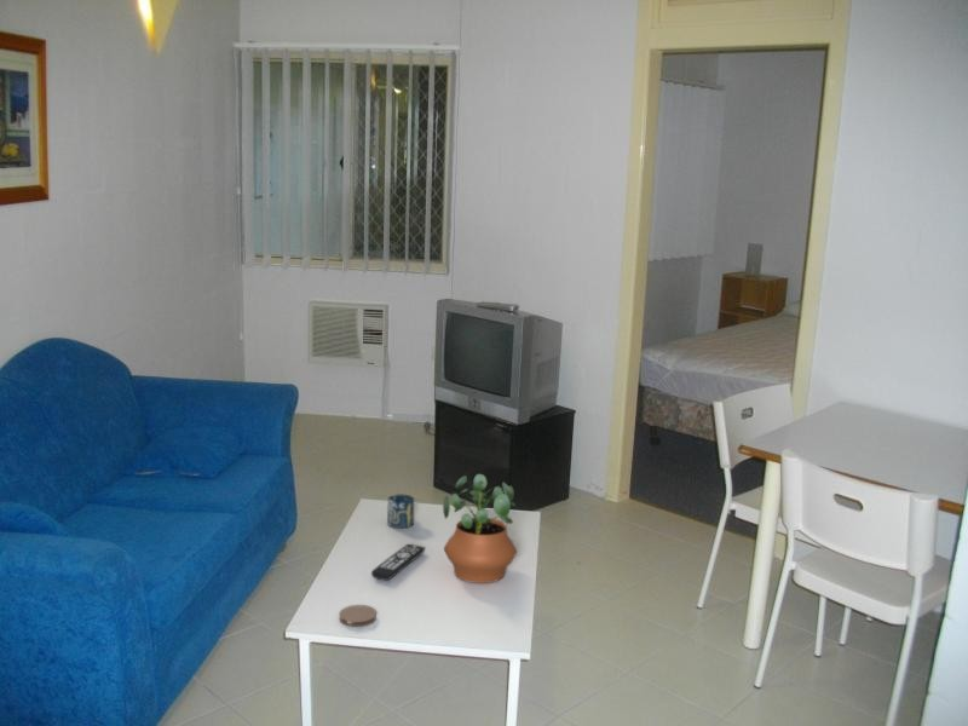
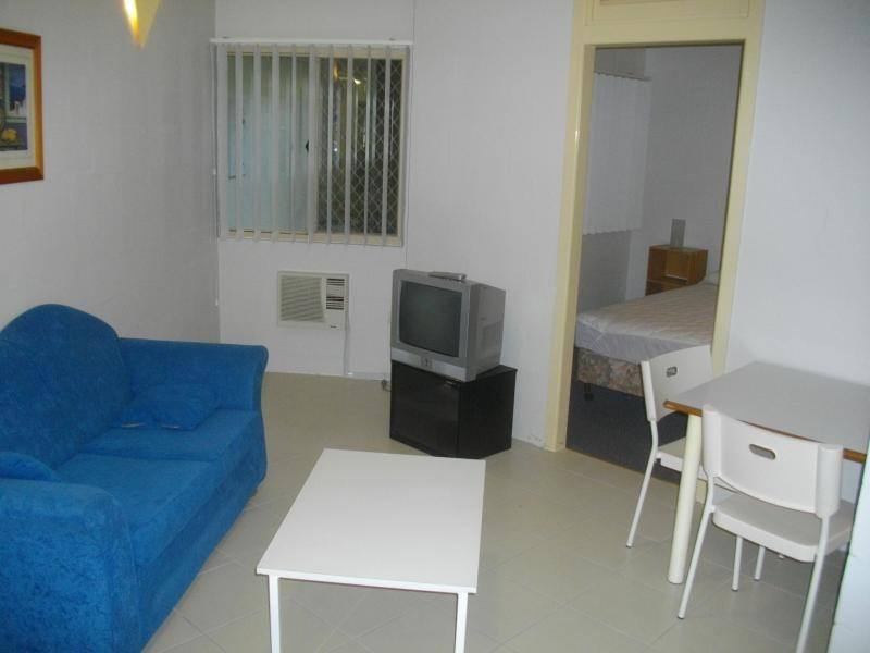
- cup [386,494,415,529]
- coaster [338,604,378,628]
- potted plant [442,473,518,584]
- remote control [370,543,426,582]
